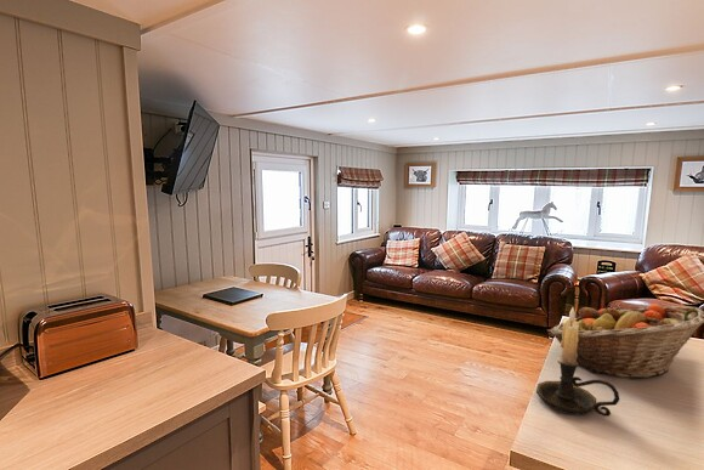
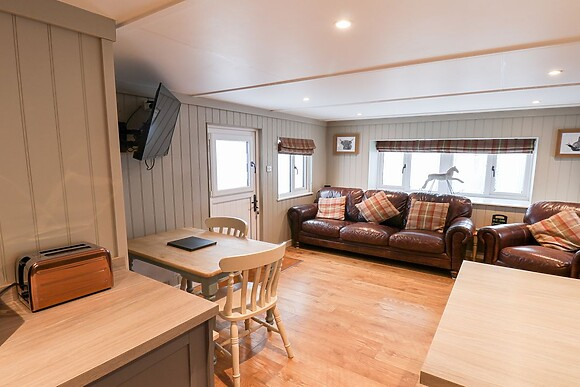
- candle holder [535,306,620,418]
- fruit basket [550,302,704,379]
